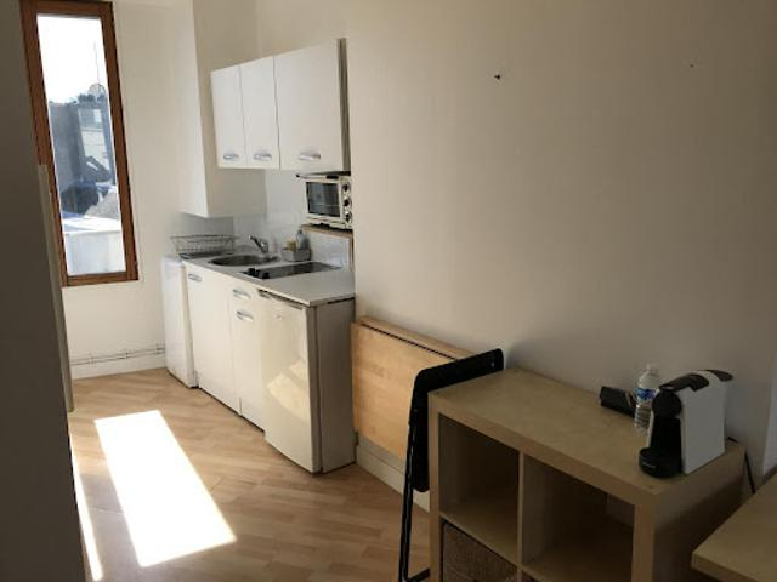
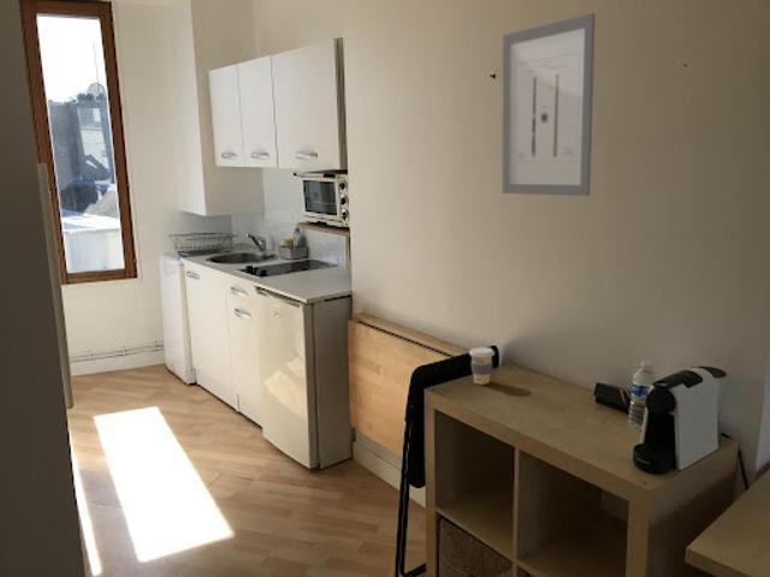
+ wall art [500,12,597,197]
+ coffee cup [468,346,496,386]
